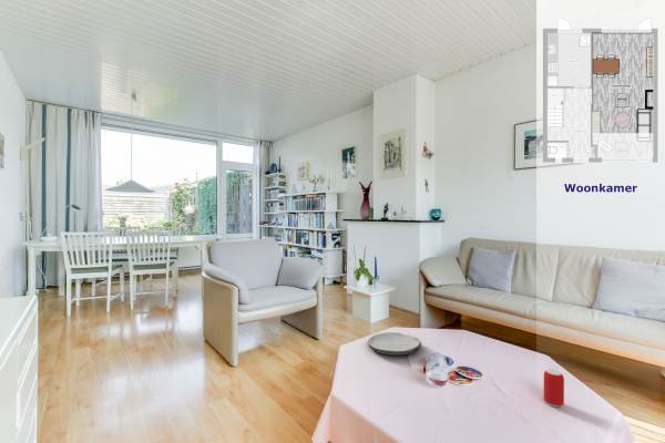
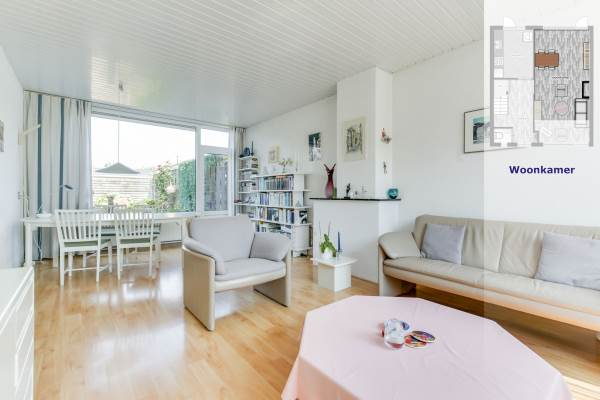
- plate [367,331,422,356]
- beverage can [543,368,565,408]
